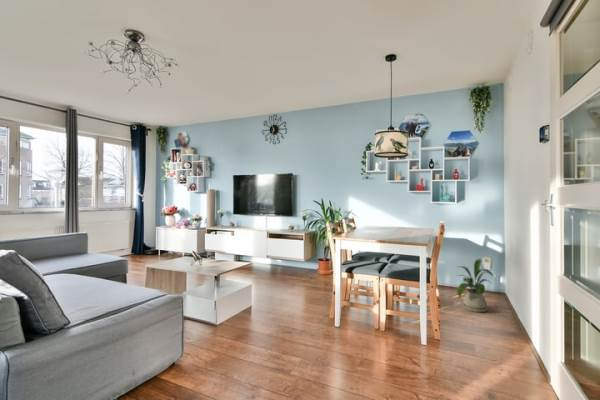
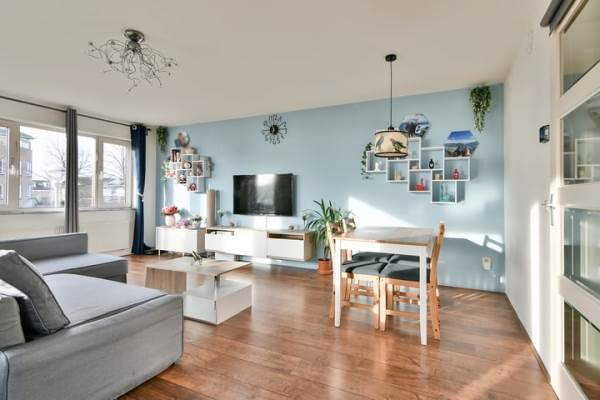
- house plant [455,258,495,313]
